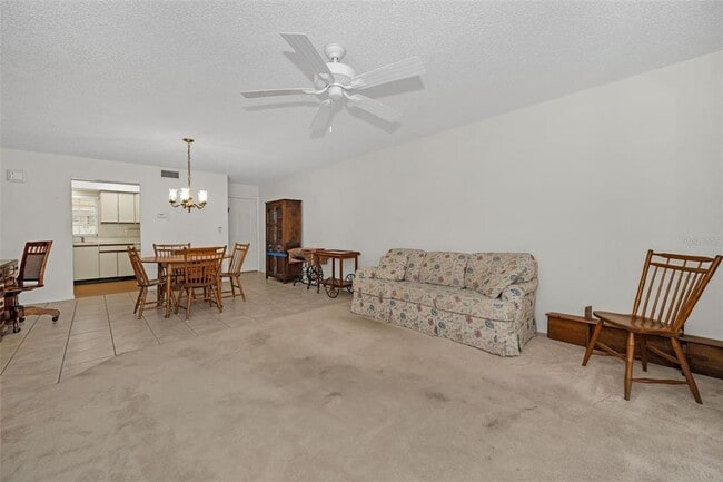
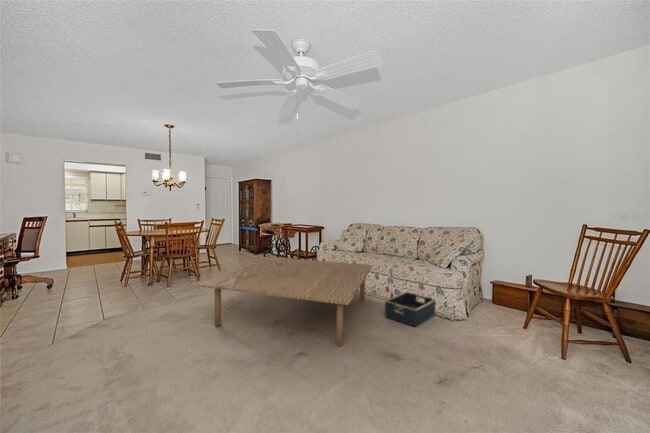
+ basket [384,291,437,327]
+ coffee table [197,256,373,348]
